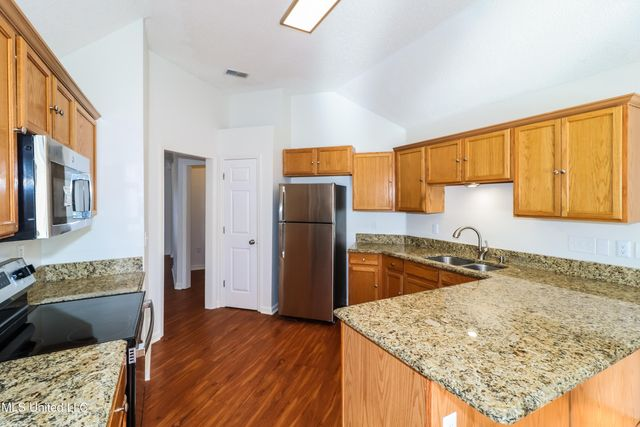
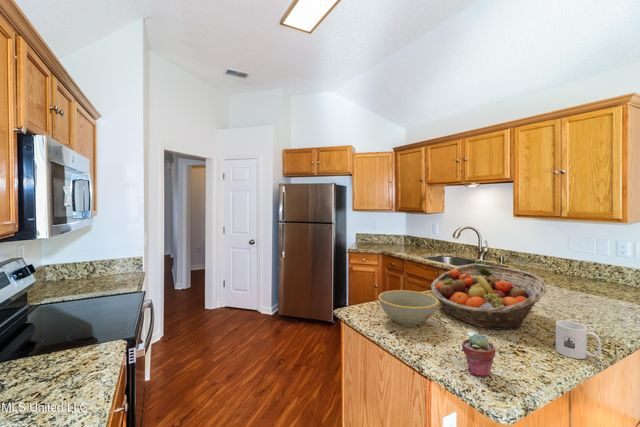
+ fruit basket [430,264,547,331]
+ potted succulent [461,333,496,378]
+ bowl [378,289,439,327]
+ mug [555,320,602,360]
